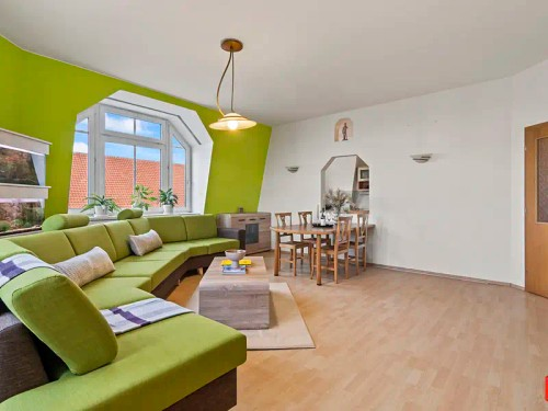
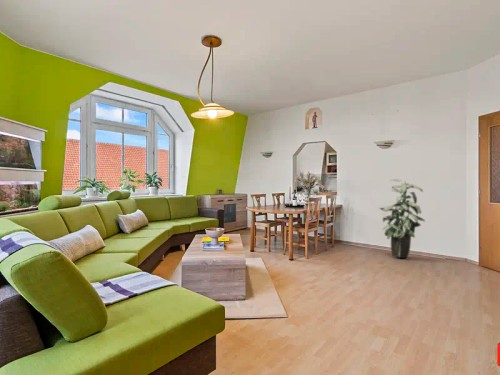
+ indoor plant [378,178,426,259]
